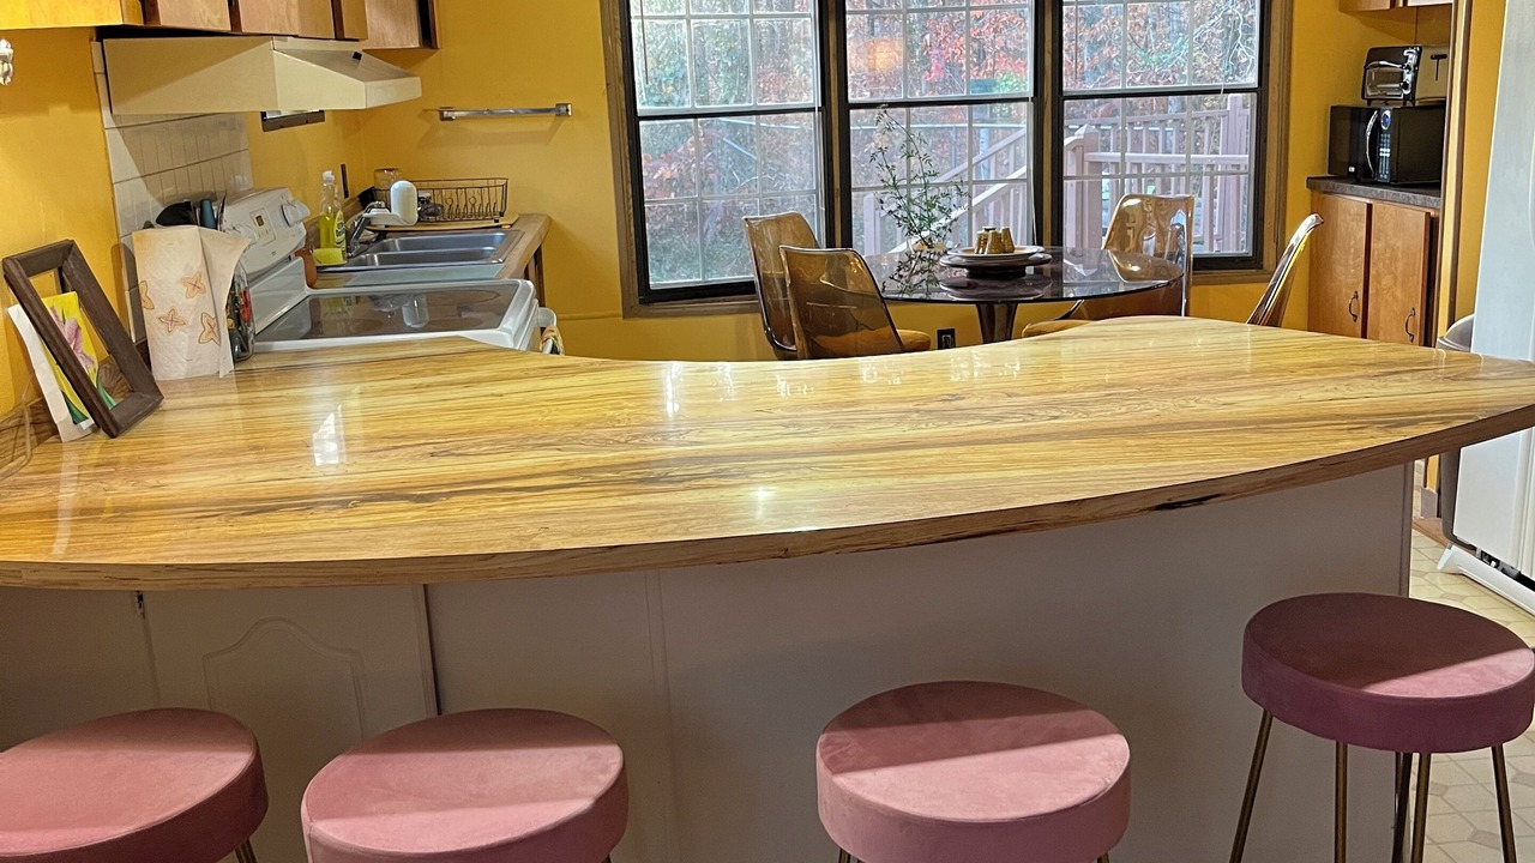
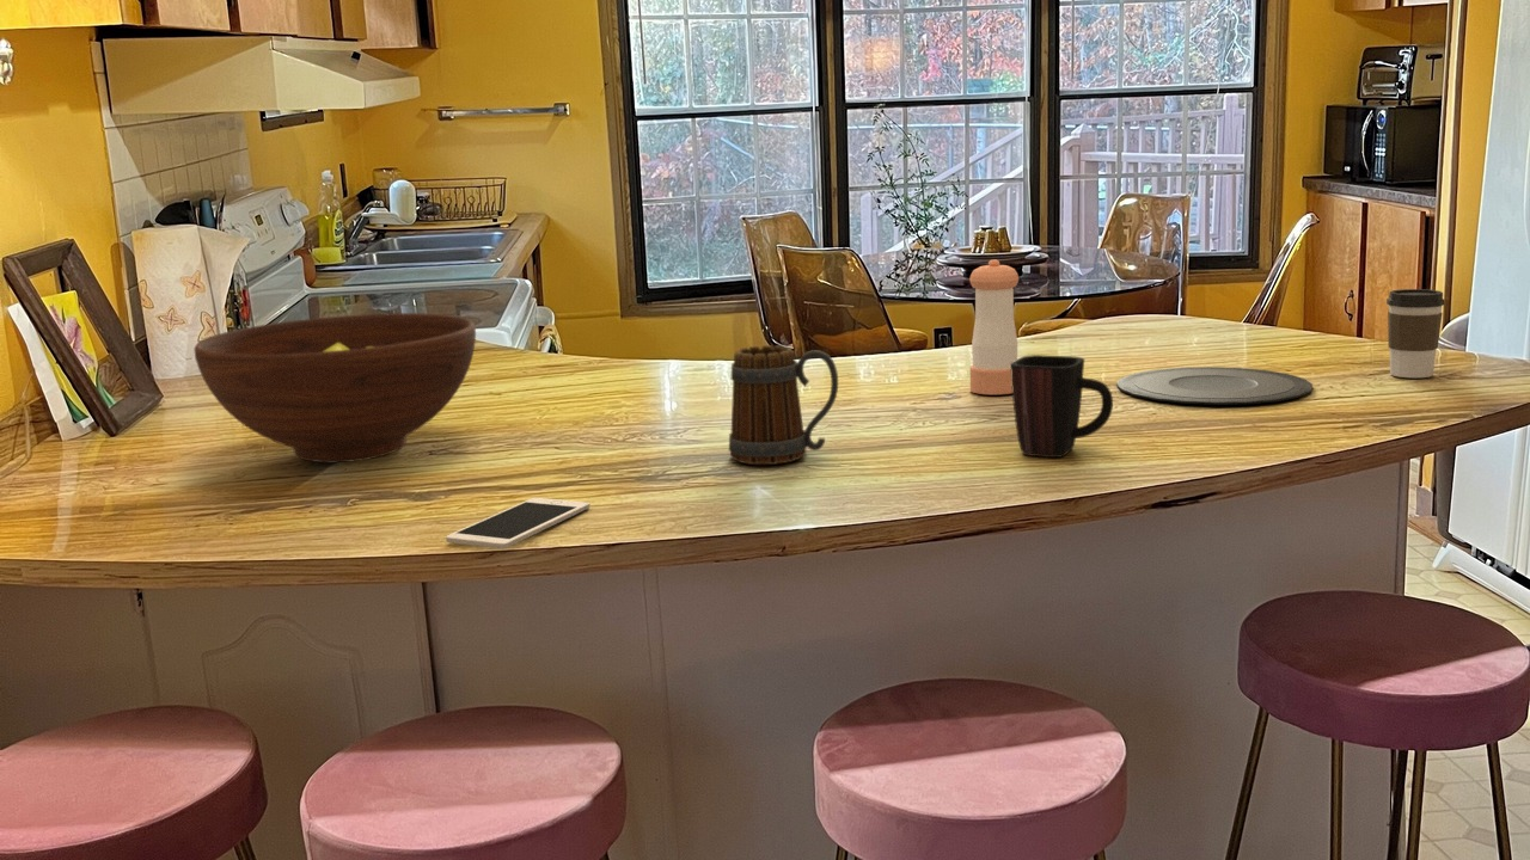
+ pepper shaker [968,258,1020,395]
+ coffee cup [1385,288,1446,379]
+ cell phone [445,497,592,549]
+ mug [1010,354,1114,459]
+ plate [1115,366,1314,406]
+ mug [728,344,839,466]
+ fruit bowl [194,312,477,463]
